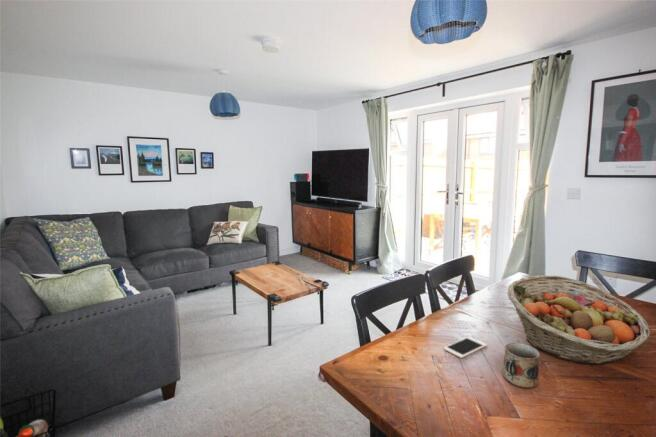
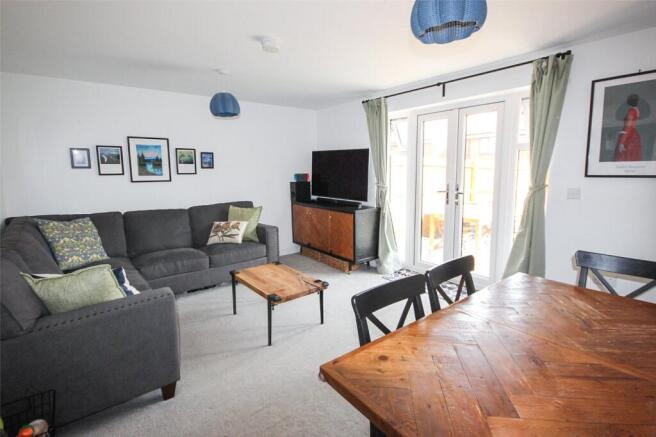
- cell phone [443,336,488,359]
- mug [502,342,541,389]
- fruit basket [506,274,651,366]
